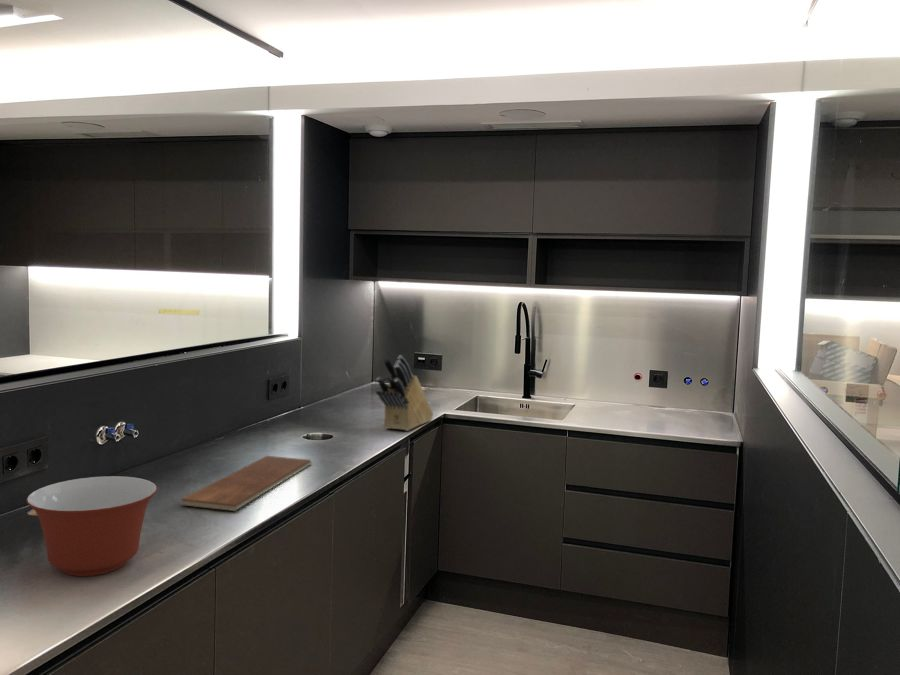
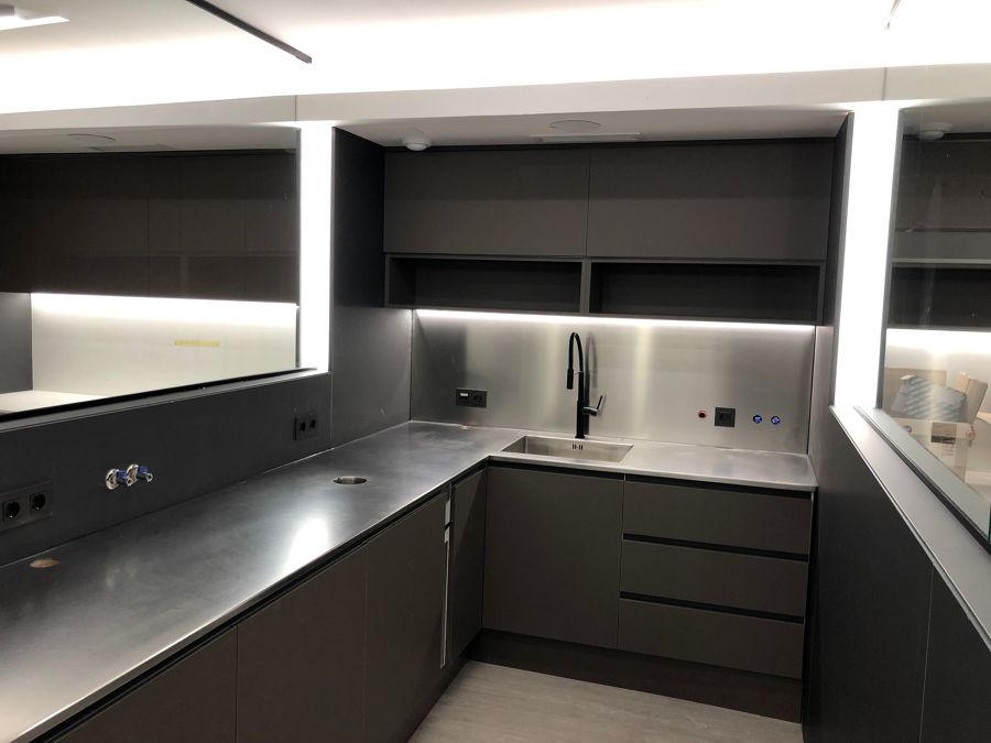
- mixing bowl [25,475,158,577]
- chopping board [180,455,313,512]
- knife block [375,354,434,432]
